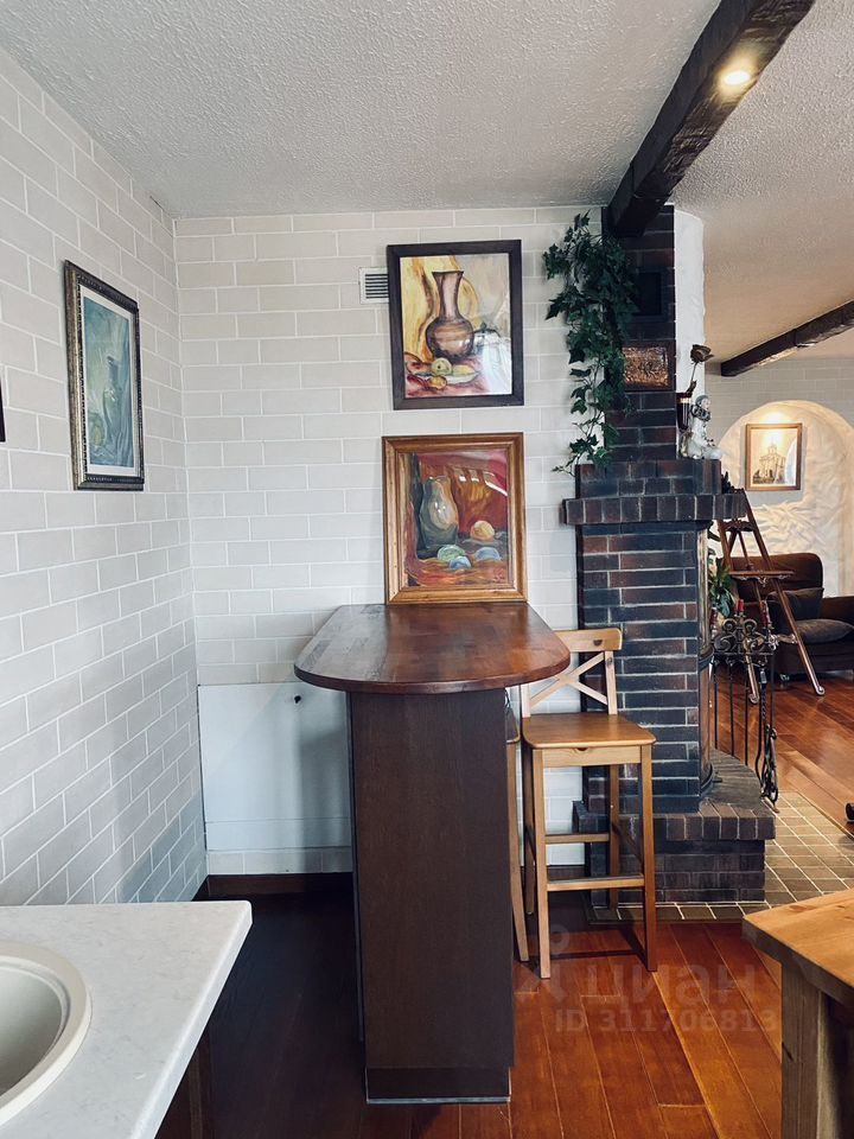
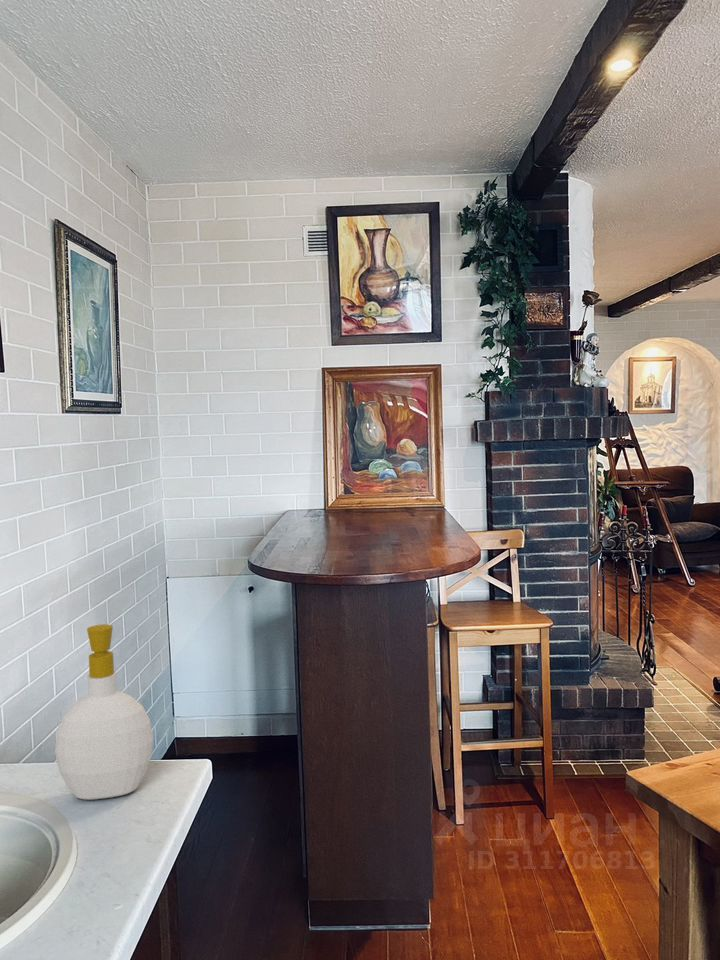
+ soap bottle [54,623,154,801]
